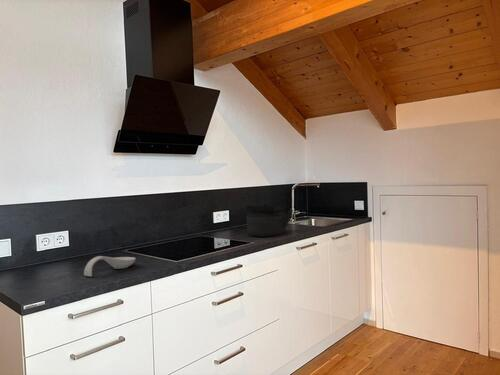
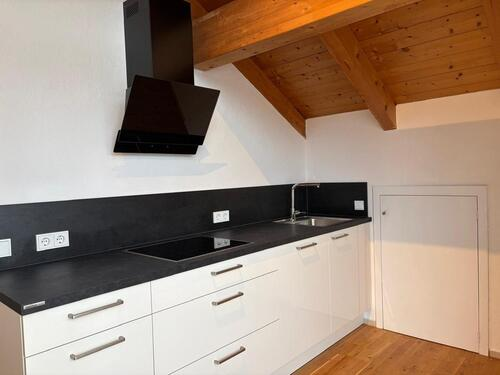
- spoon rest [83,255,137,277]
- kettle [244,203,294,238]
